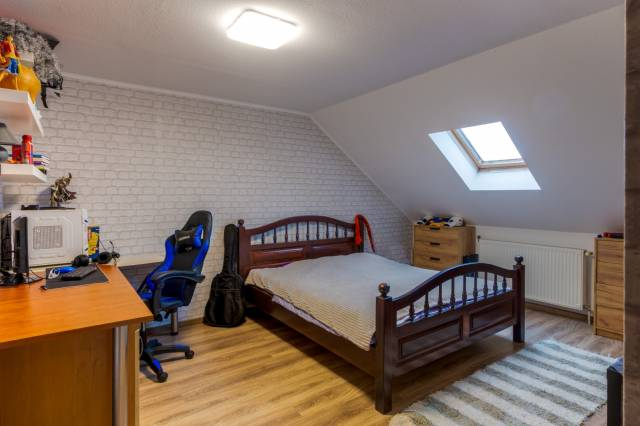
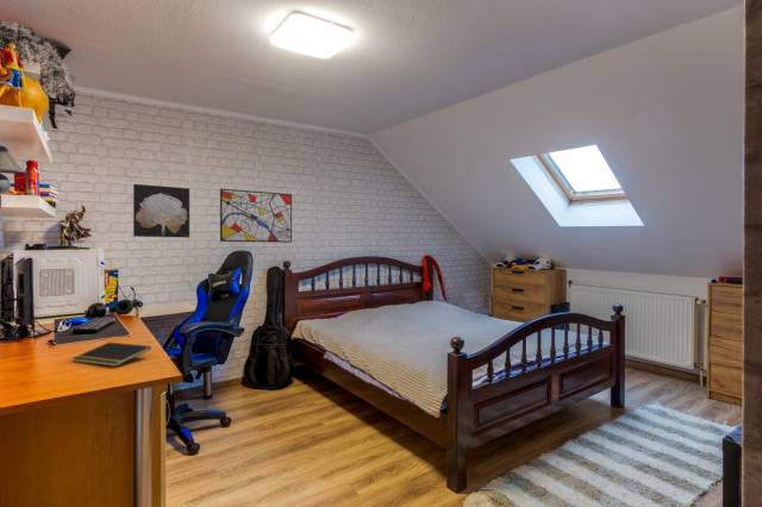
+ wall art [219,187,293,244]
+ notepad [71,342,152,368]
+ wall art [132,183,190,239]
